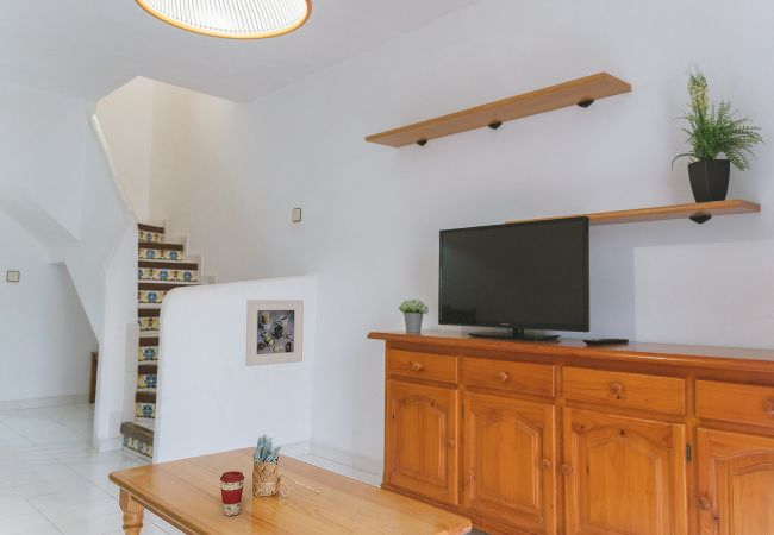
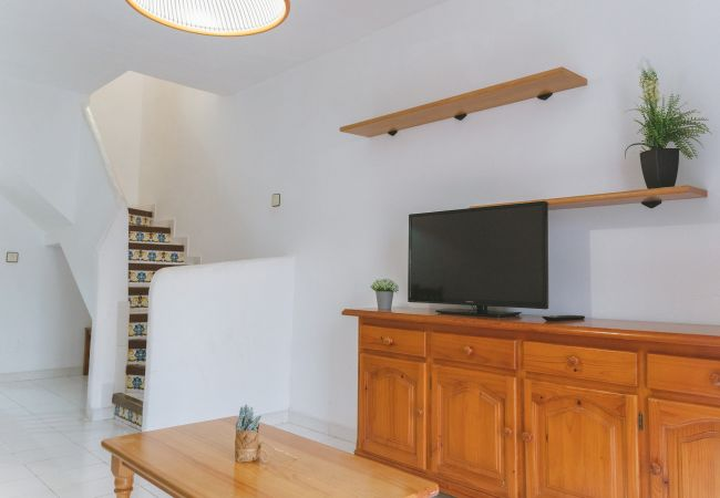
- coffee cup [219,470,245,517]
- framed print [244,298,305,367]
